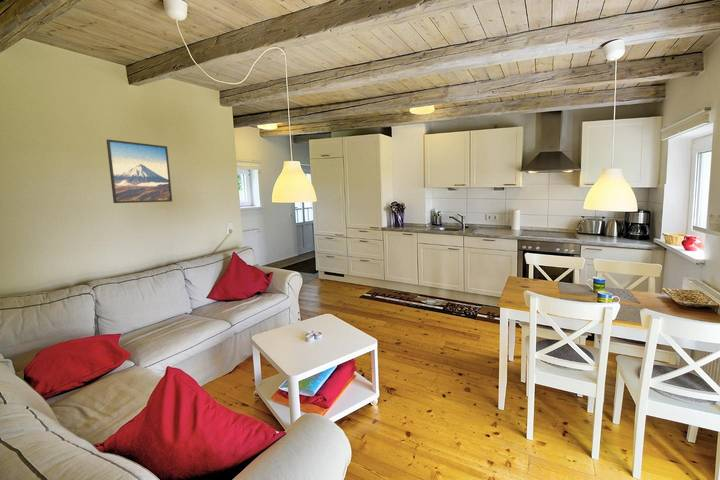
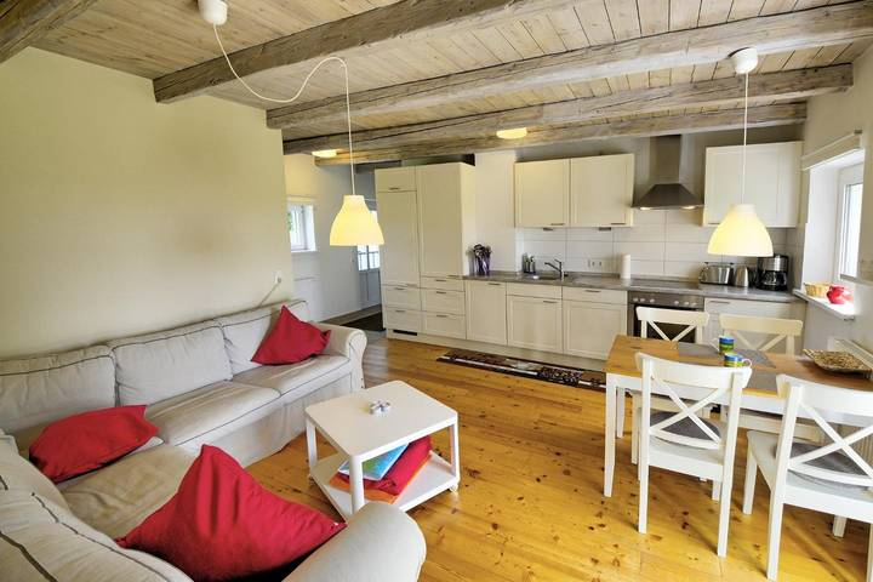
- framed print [105,139,173,204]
